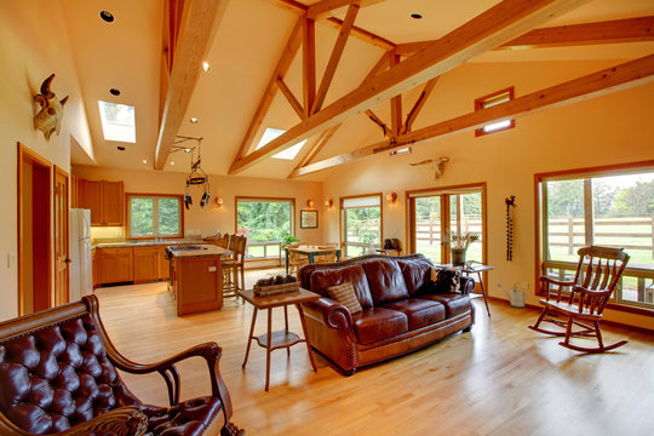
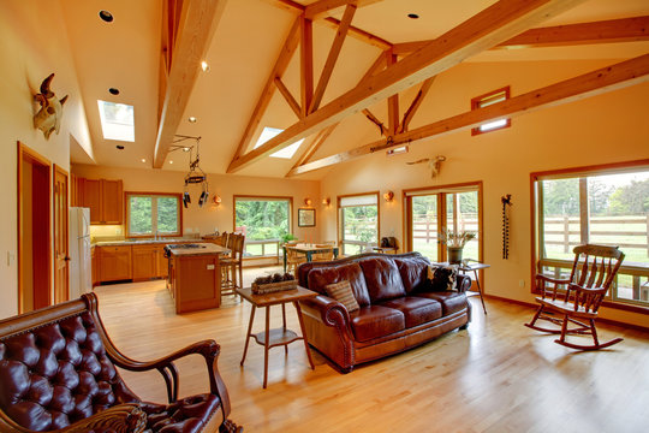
- watering can [497,281,528,309]
